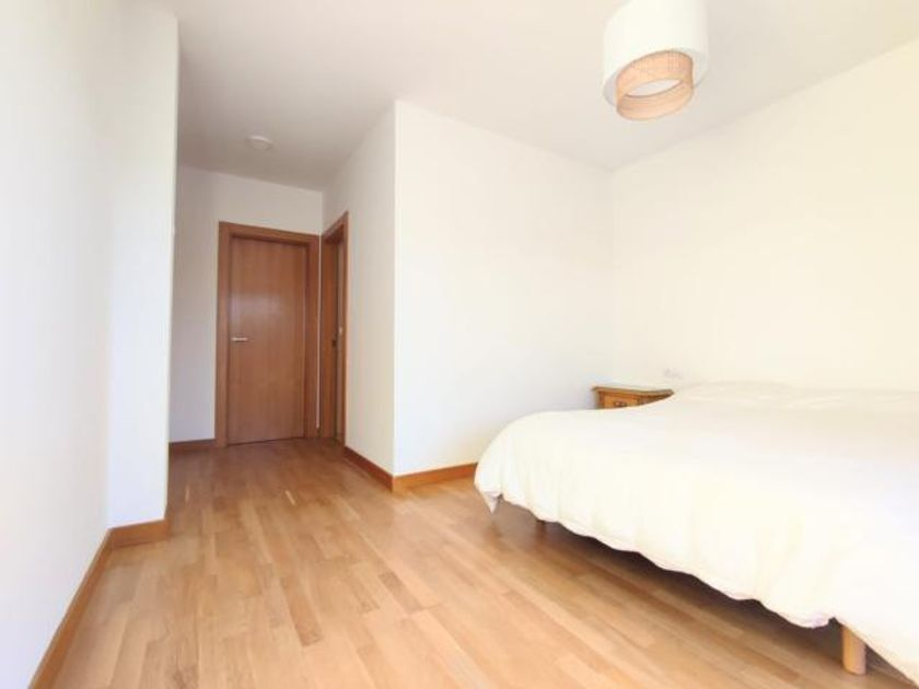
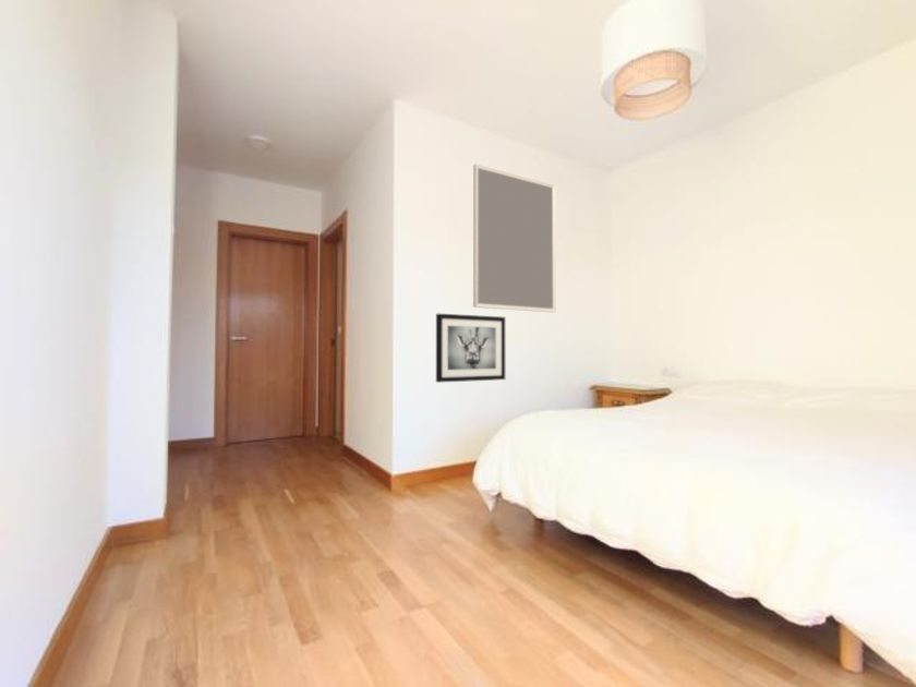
+ wall art [435,313,506,384]
+ home mirror [472,162,557,313]
